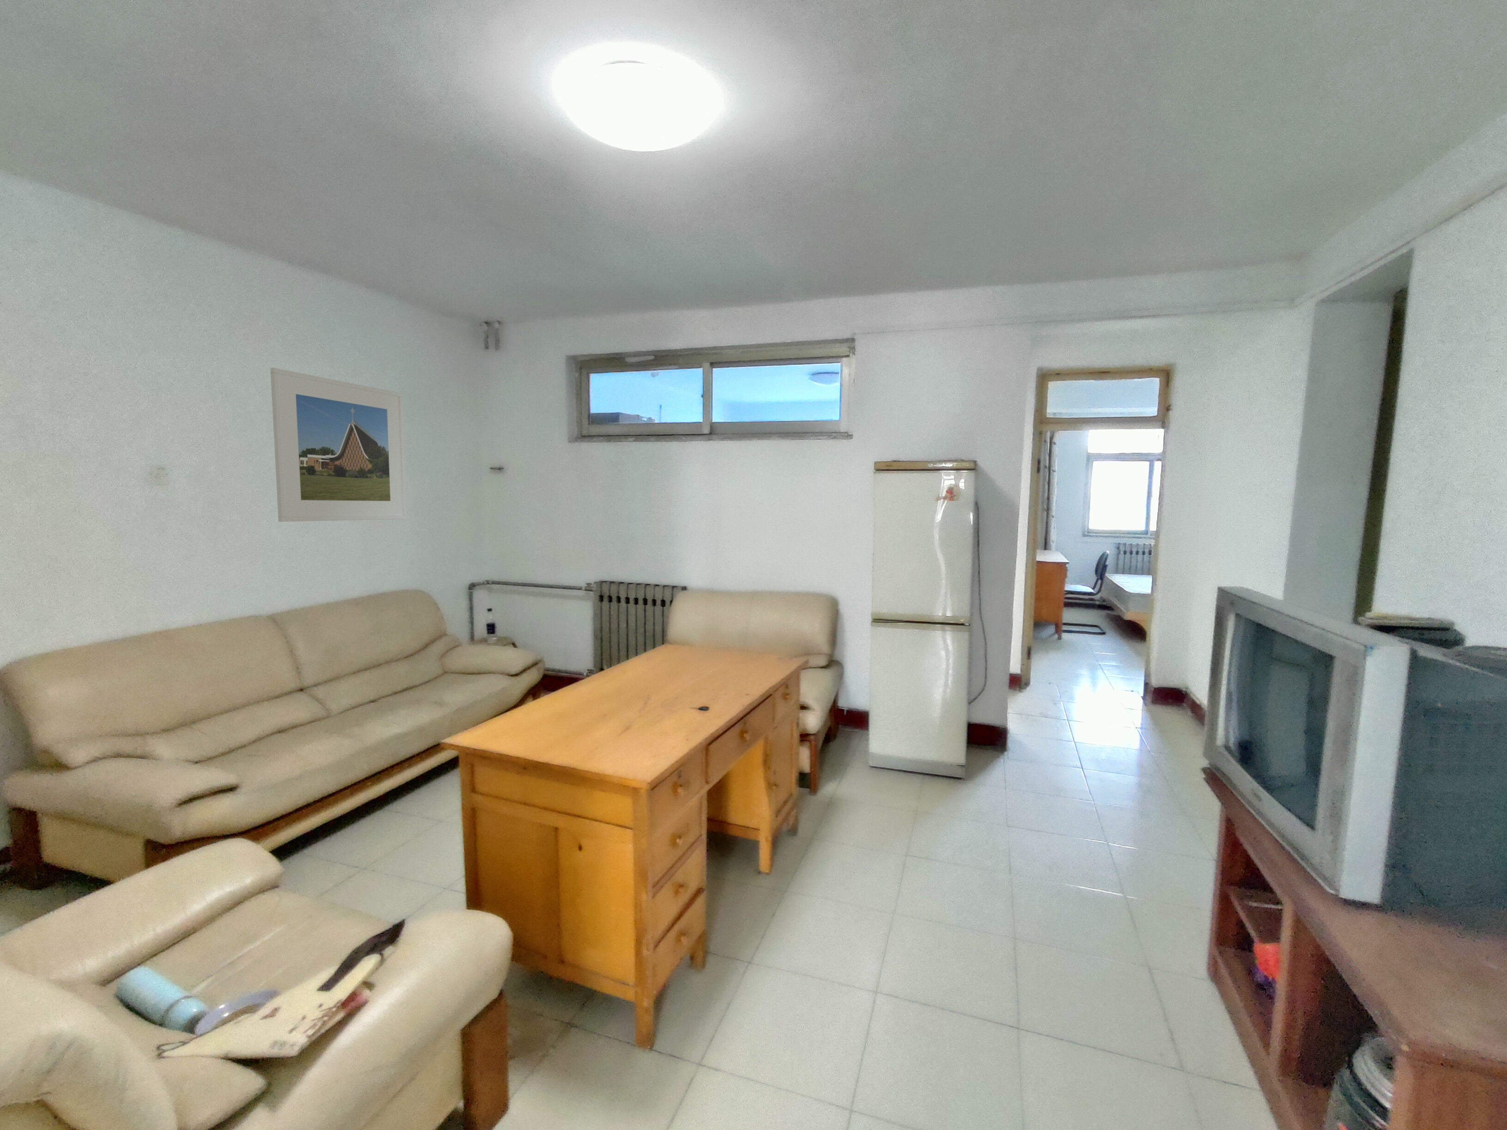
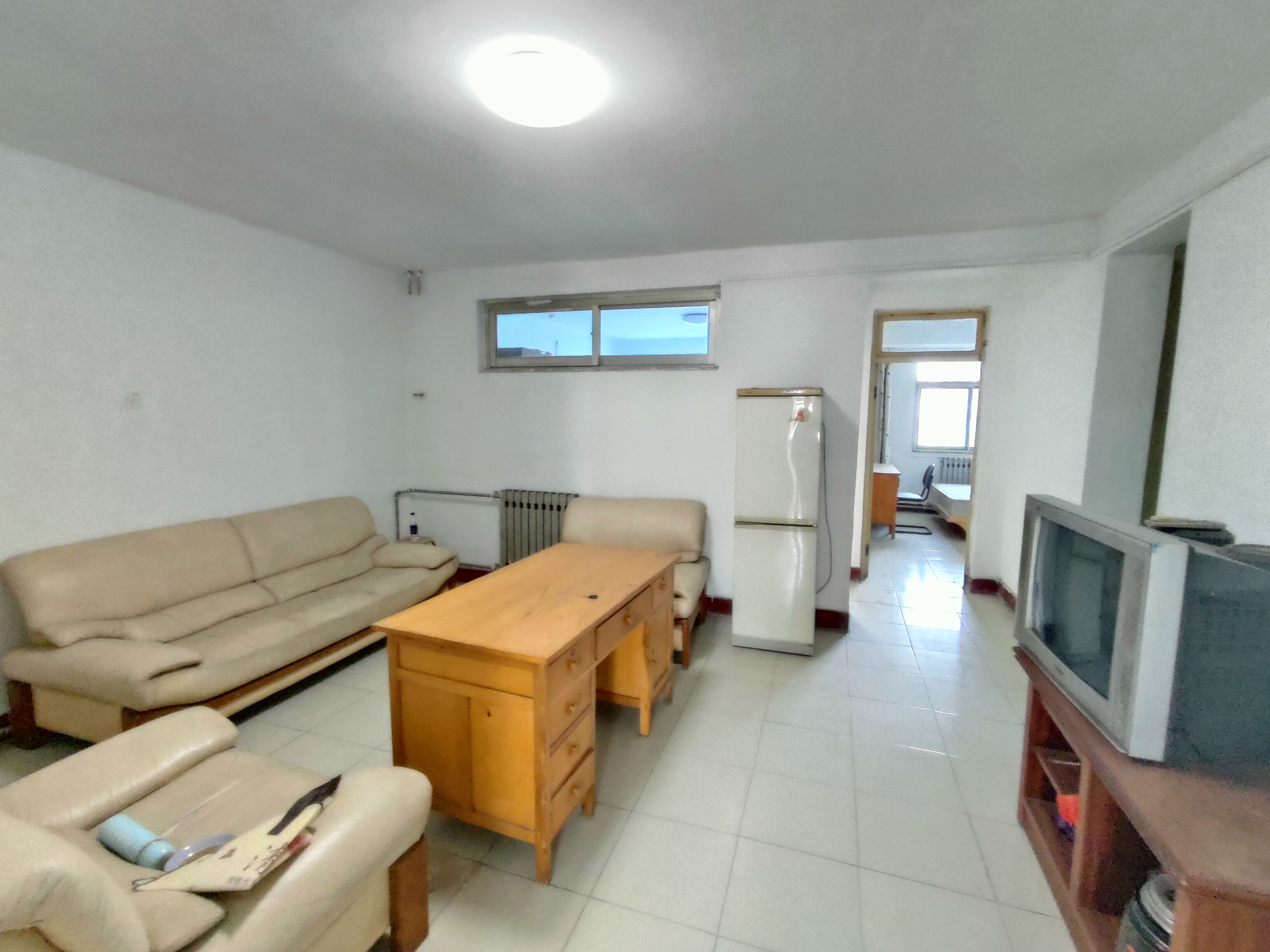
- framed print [269,368,407,522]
